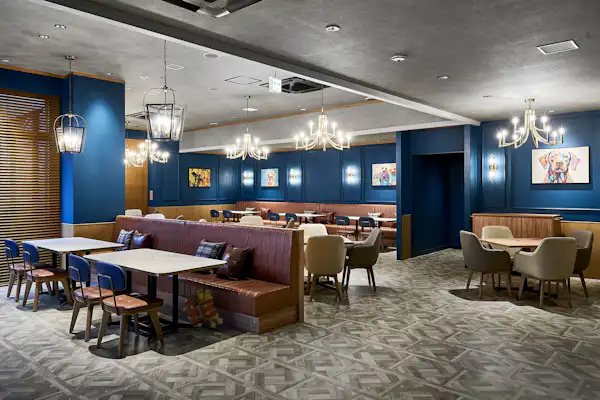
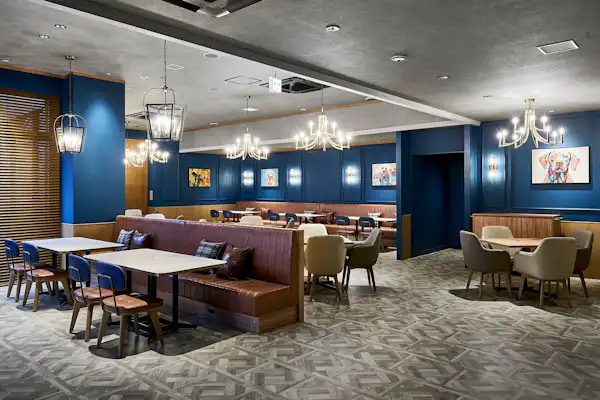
- backpack [182,288,223,329]
